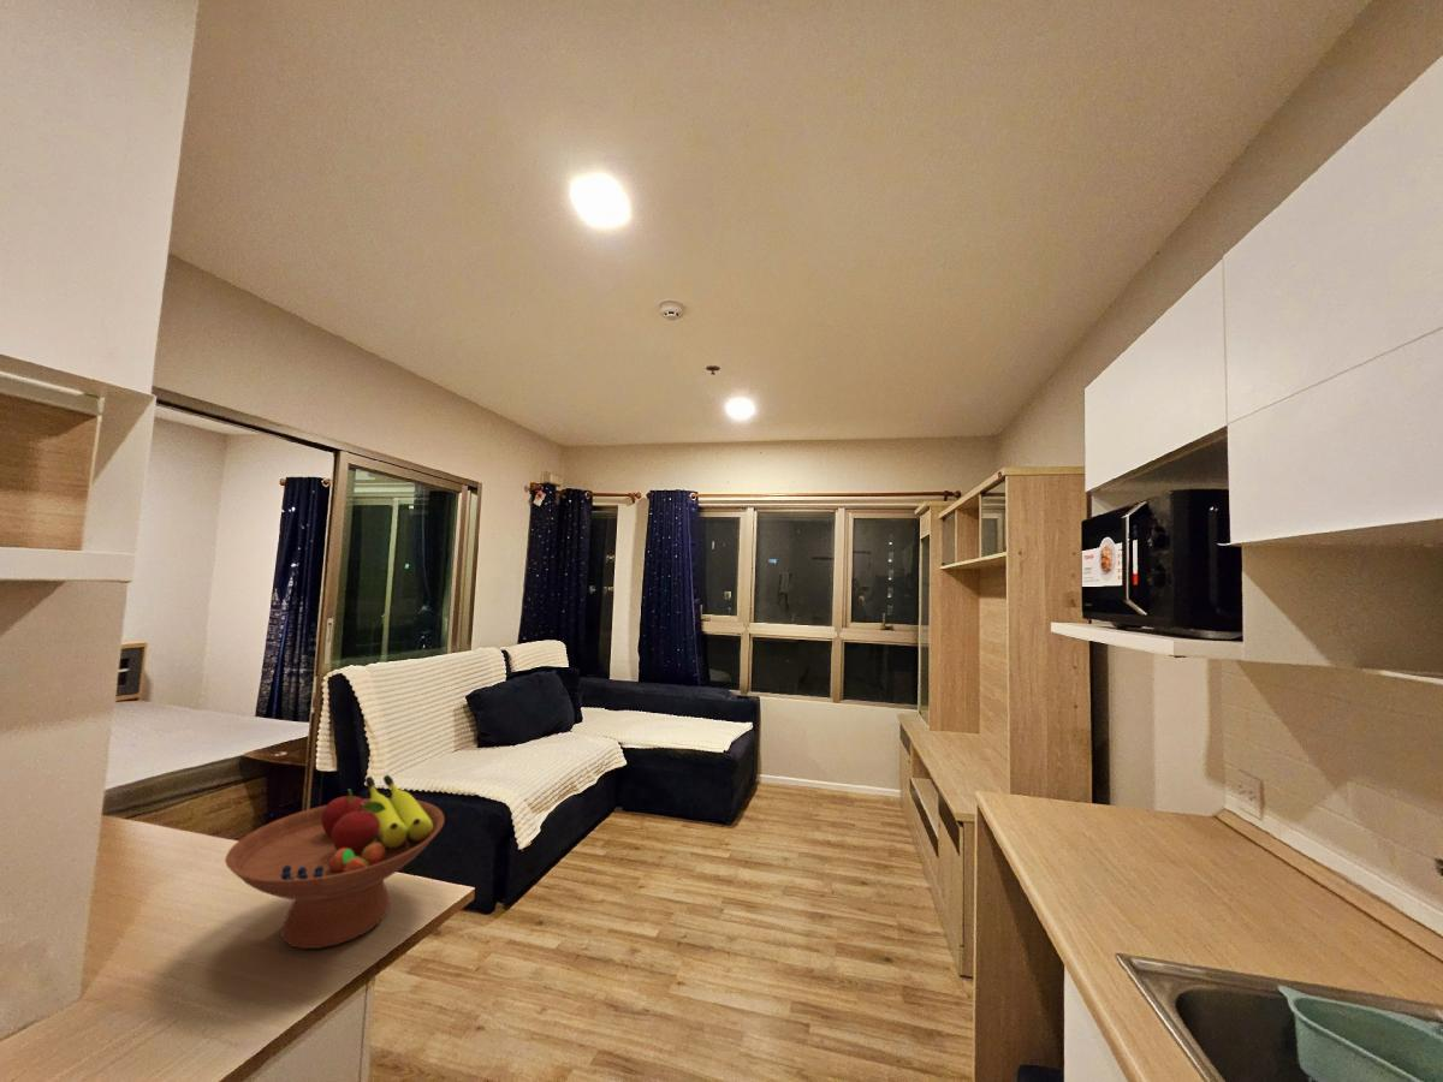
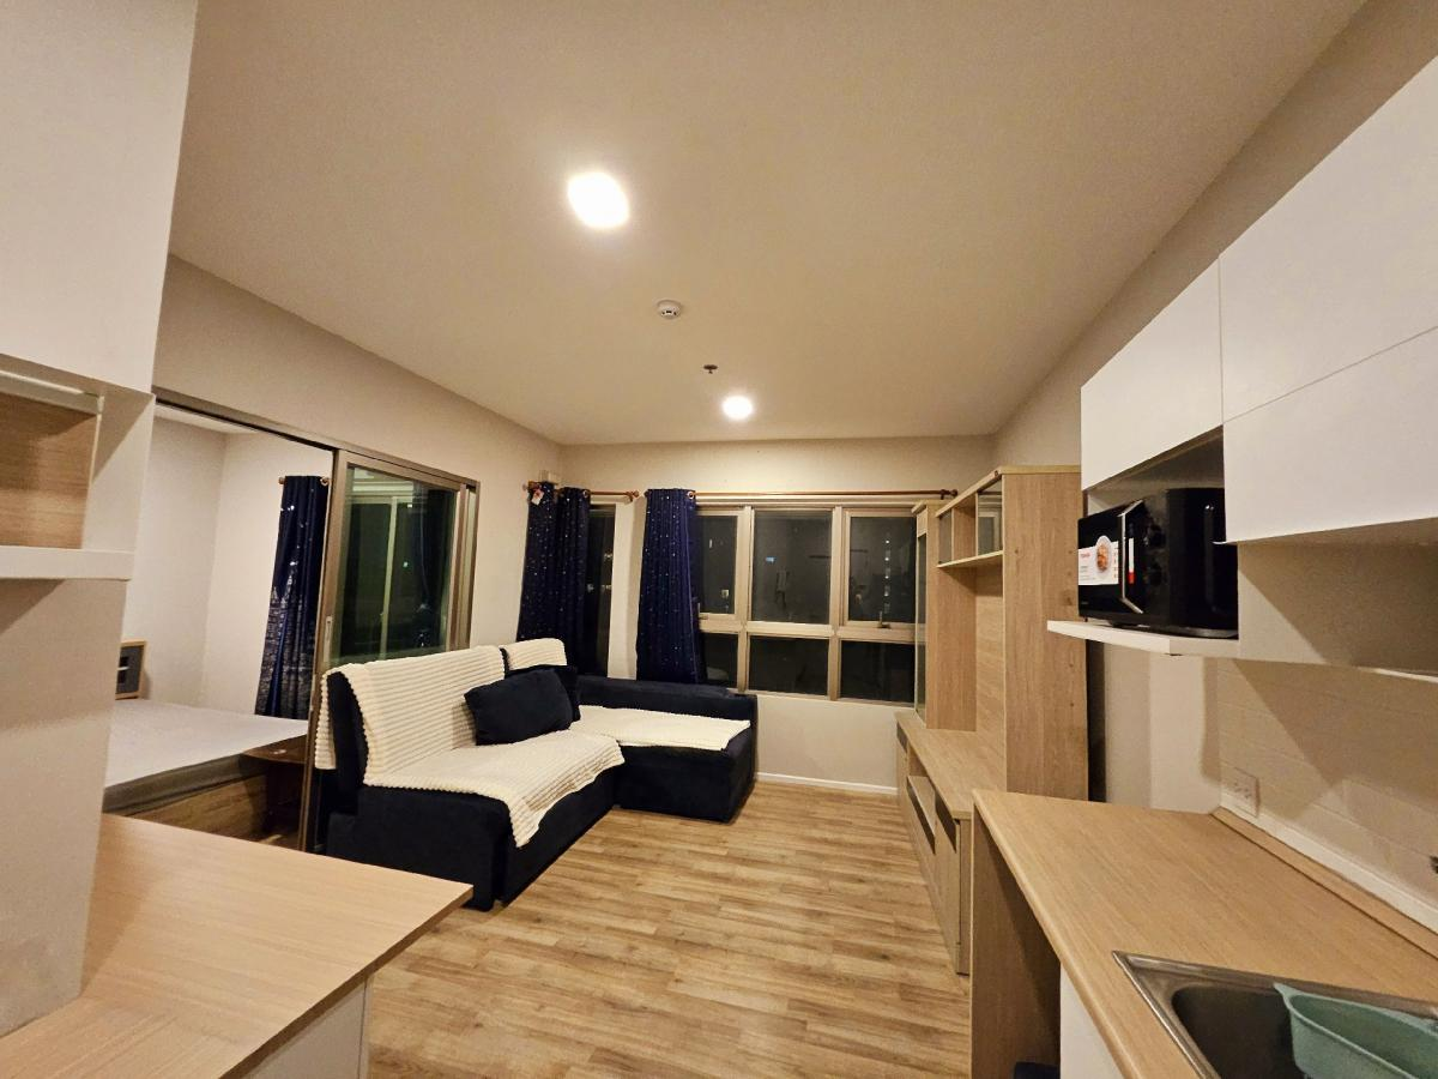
- fruit bowl [224,774,445,950]
